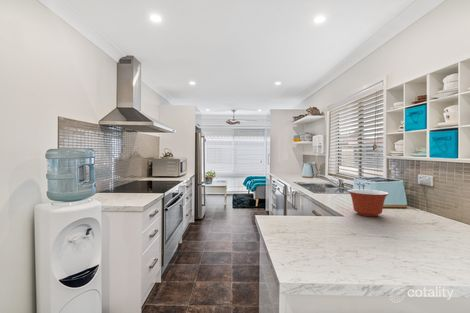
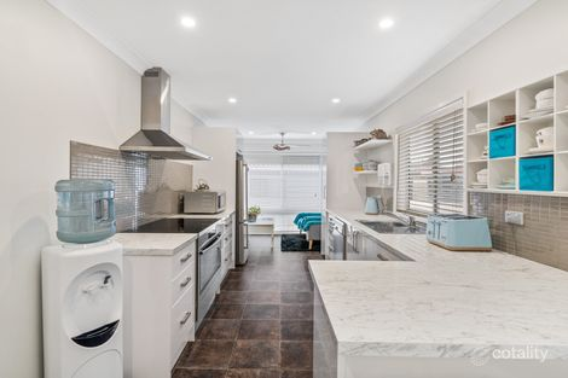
- mixing bowl [347,189,390,217]
